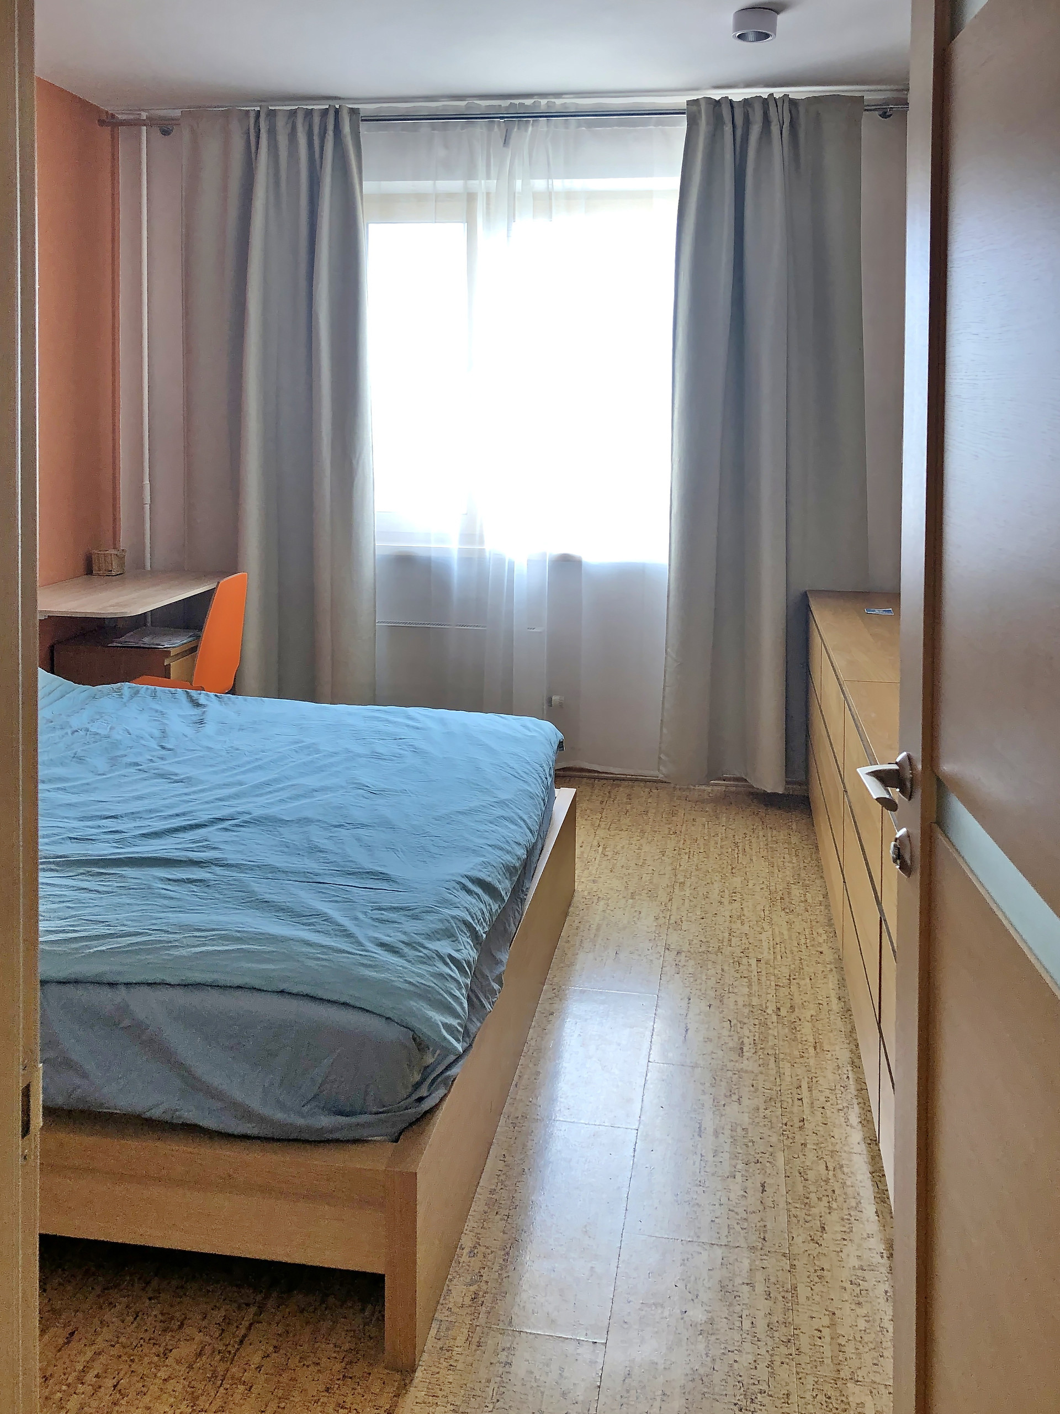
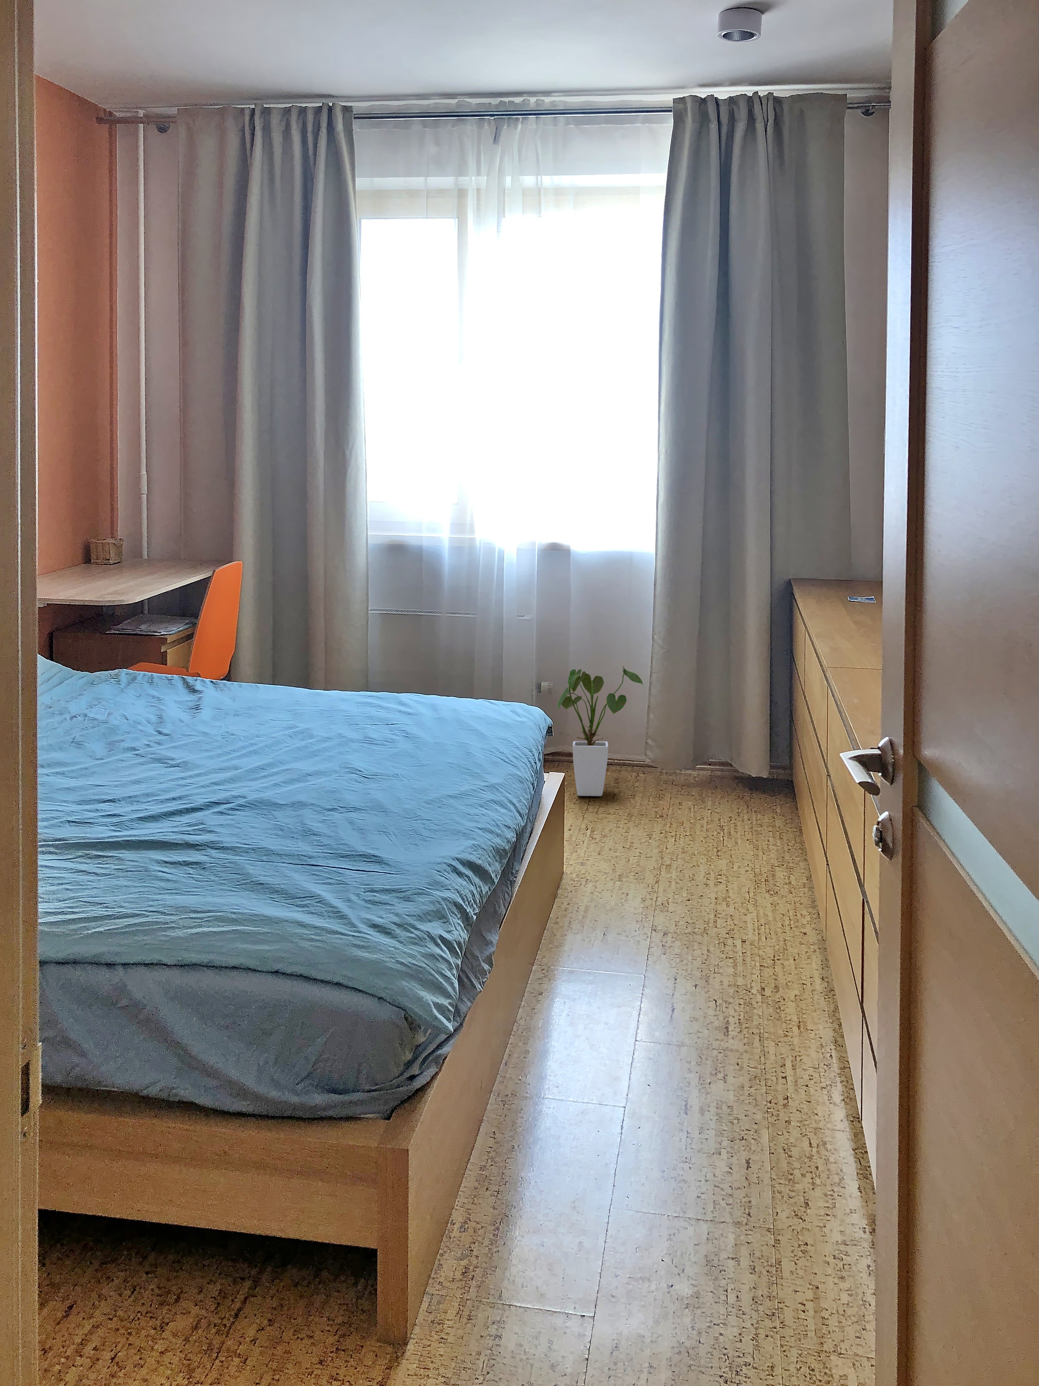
+ house plant [557,666,644,797]
